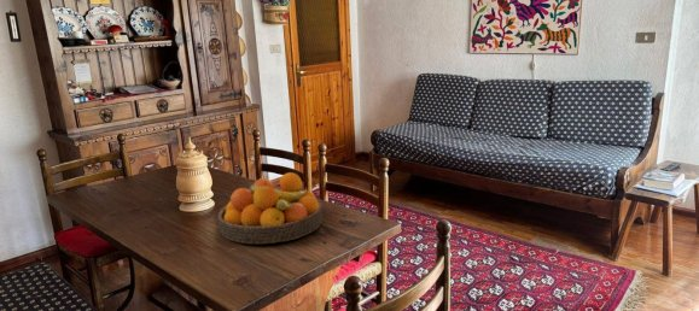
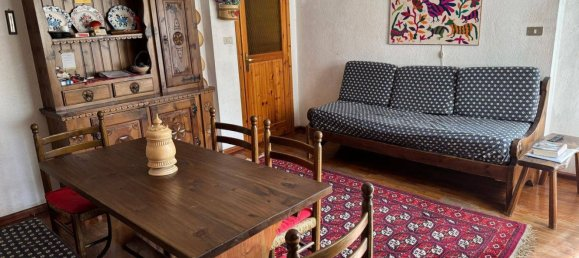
- fruit bowl [216,171,324,245]
